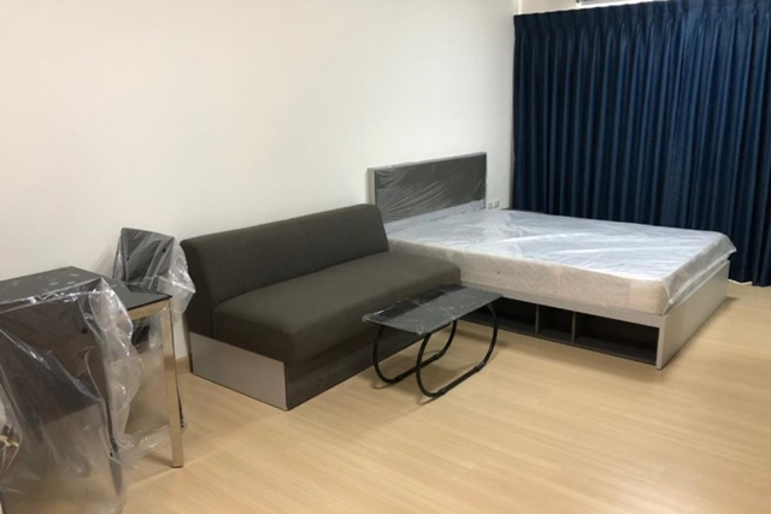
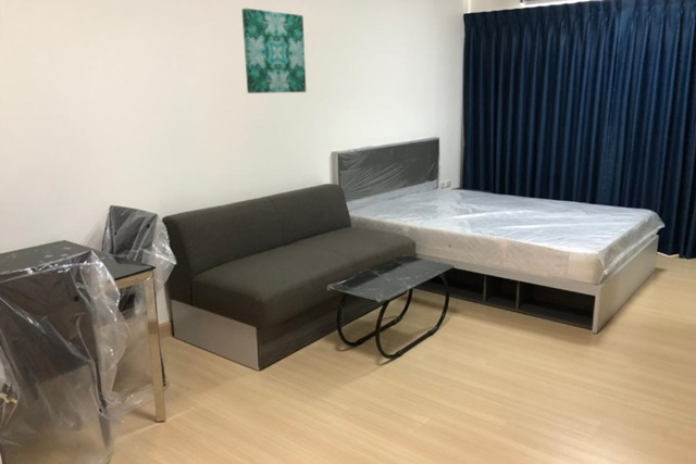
+ wall art [241,8,307,95]
